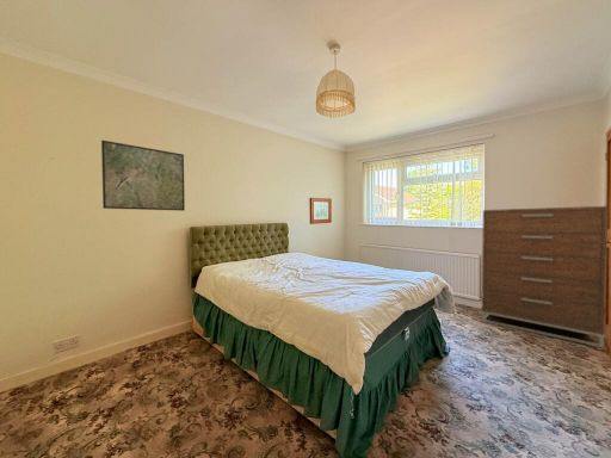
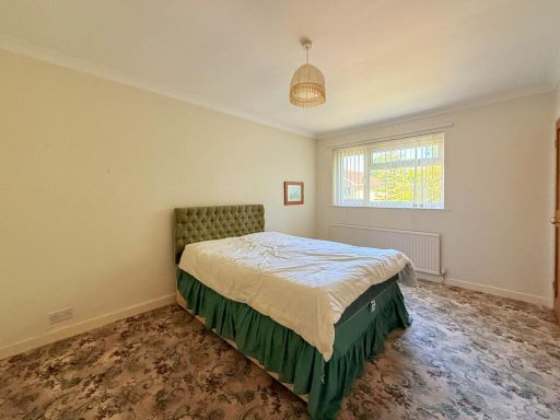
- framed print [100,140,186,212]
- dresser [481,205,609,348]
